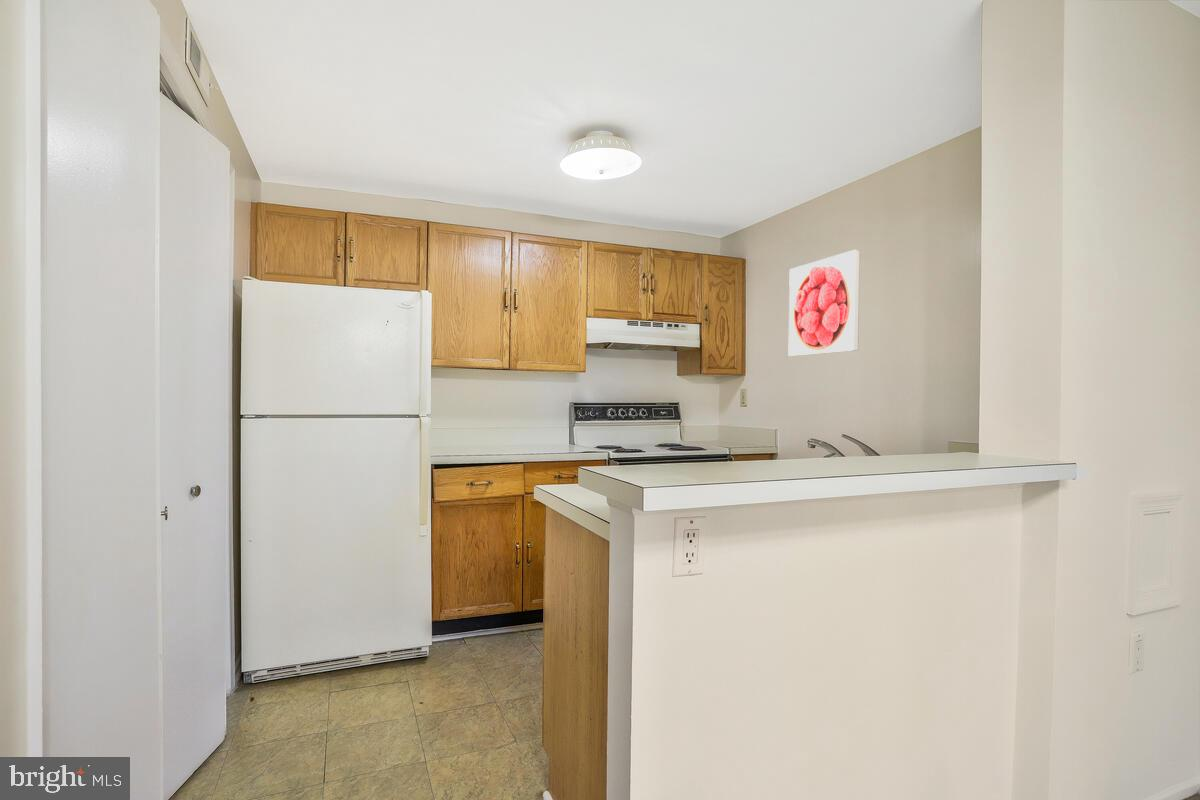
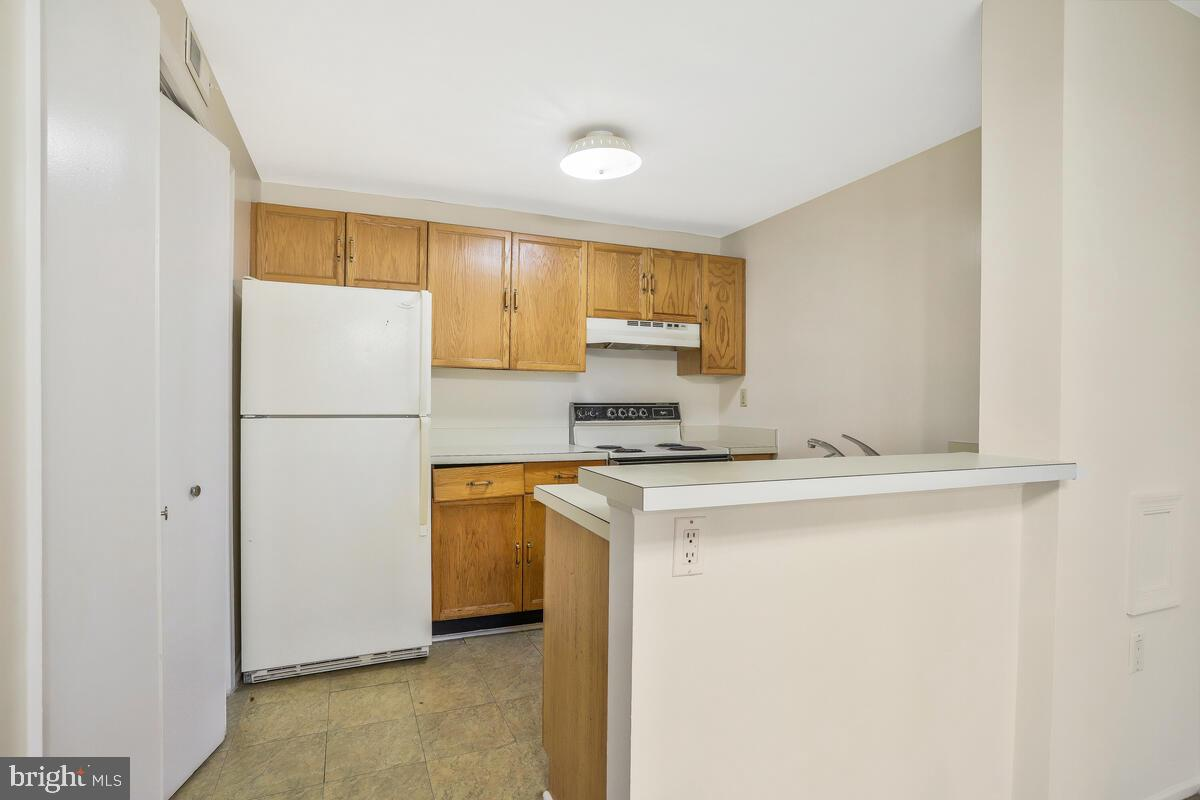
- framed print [788,249,861,357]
